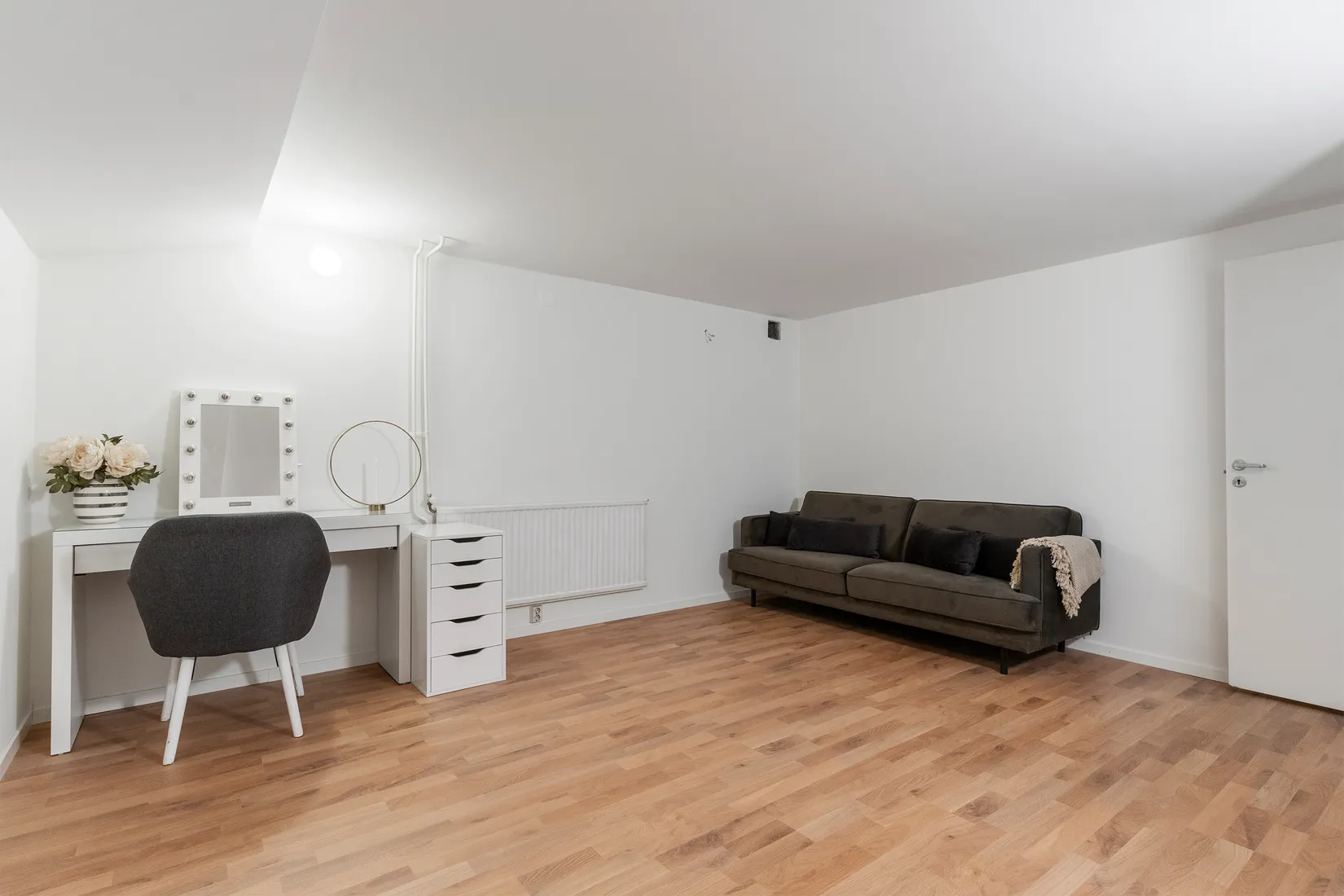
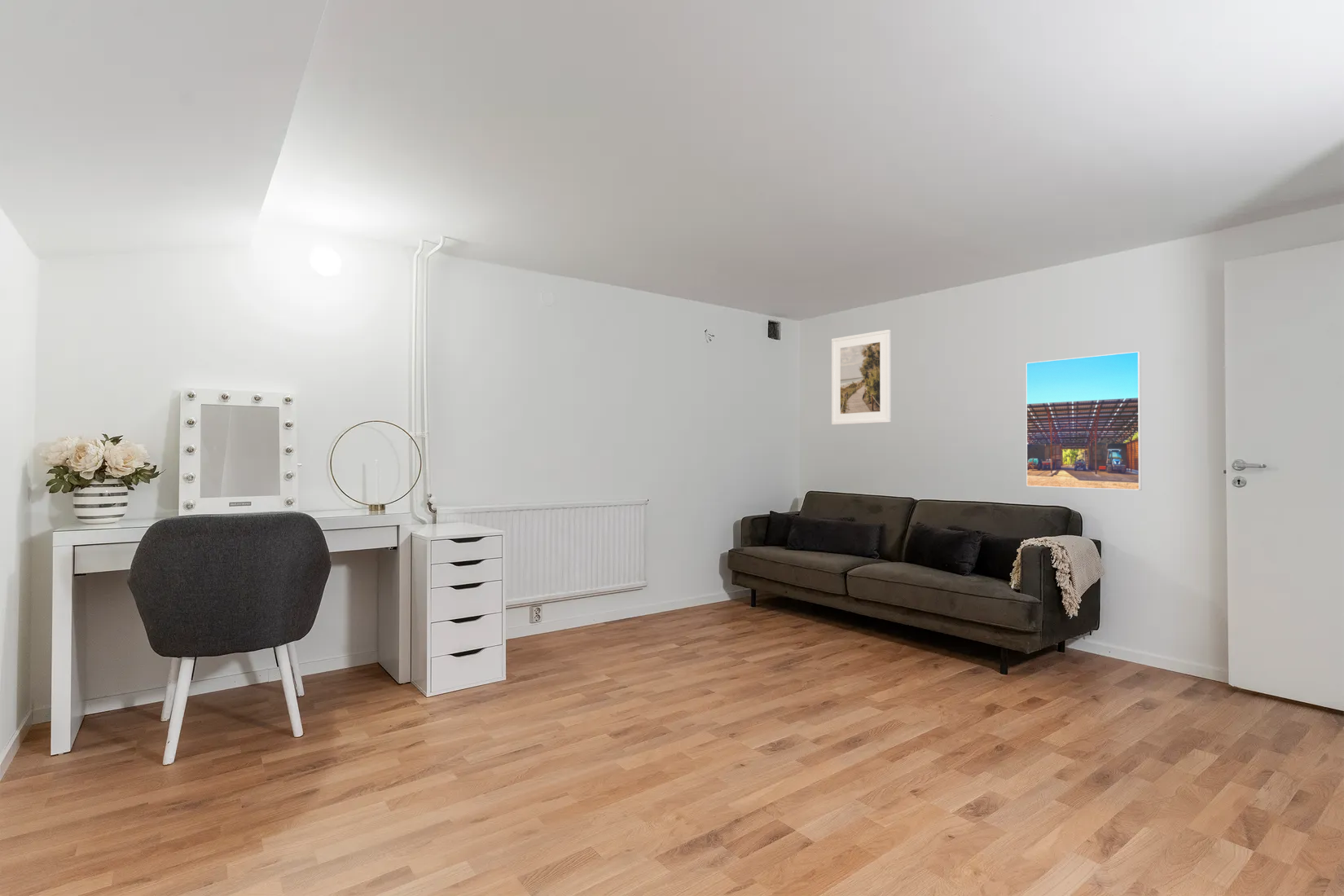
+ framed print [1026,350,1142,491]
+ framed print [831,329,892,425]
